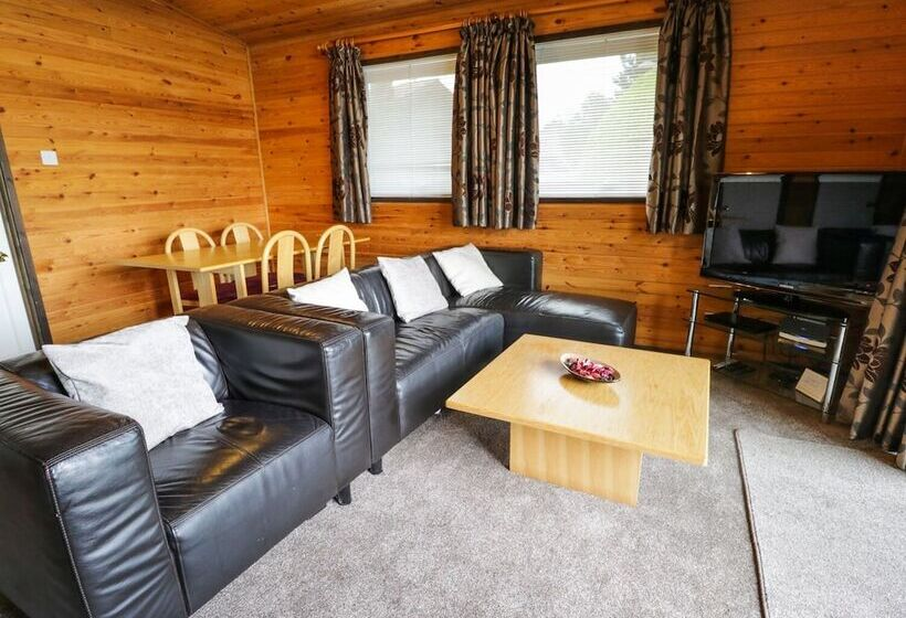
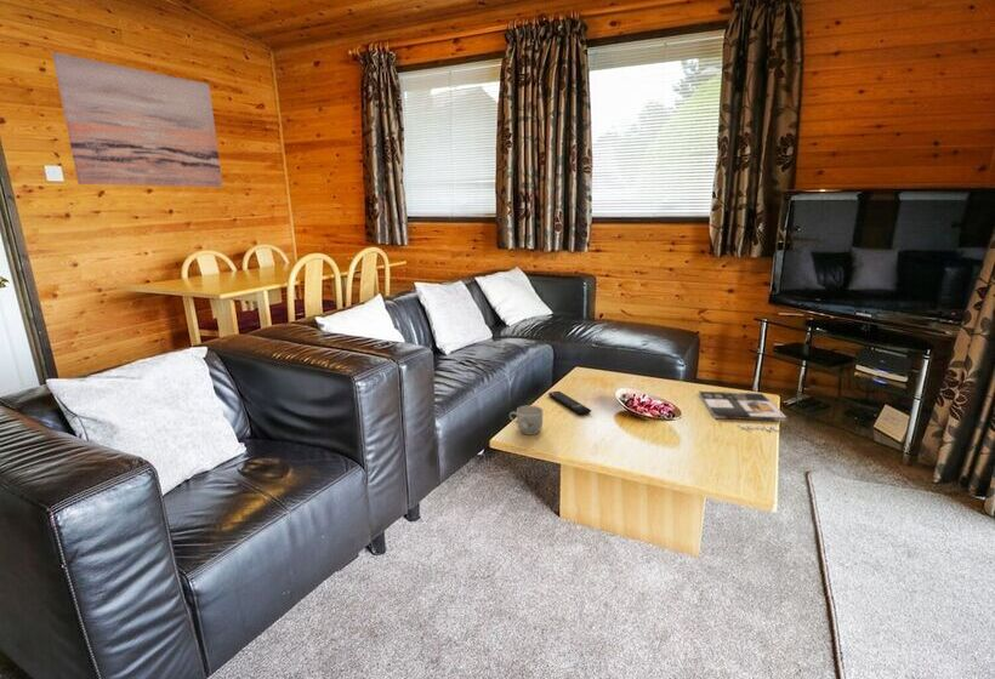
+ remote control [547,390,592,416]
+ magazine [698,390,788,432]
+ mug [508,404,544,435]
+ wall art [51,51,224,188]
